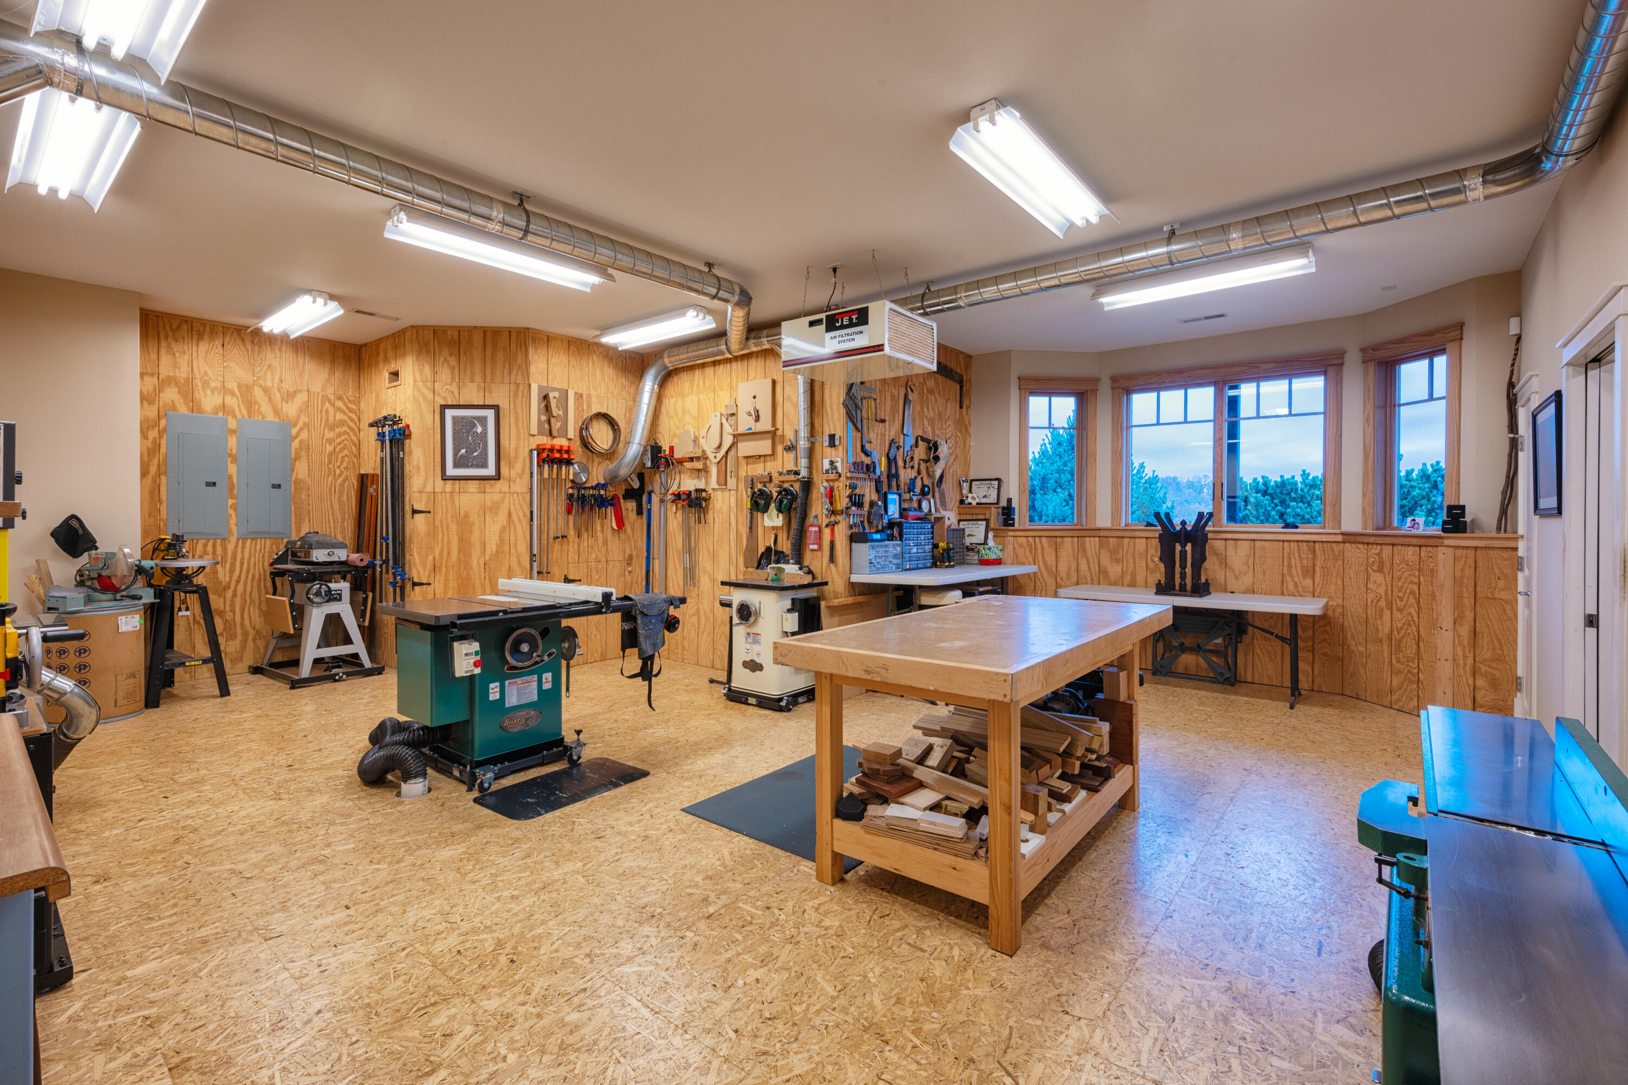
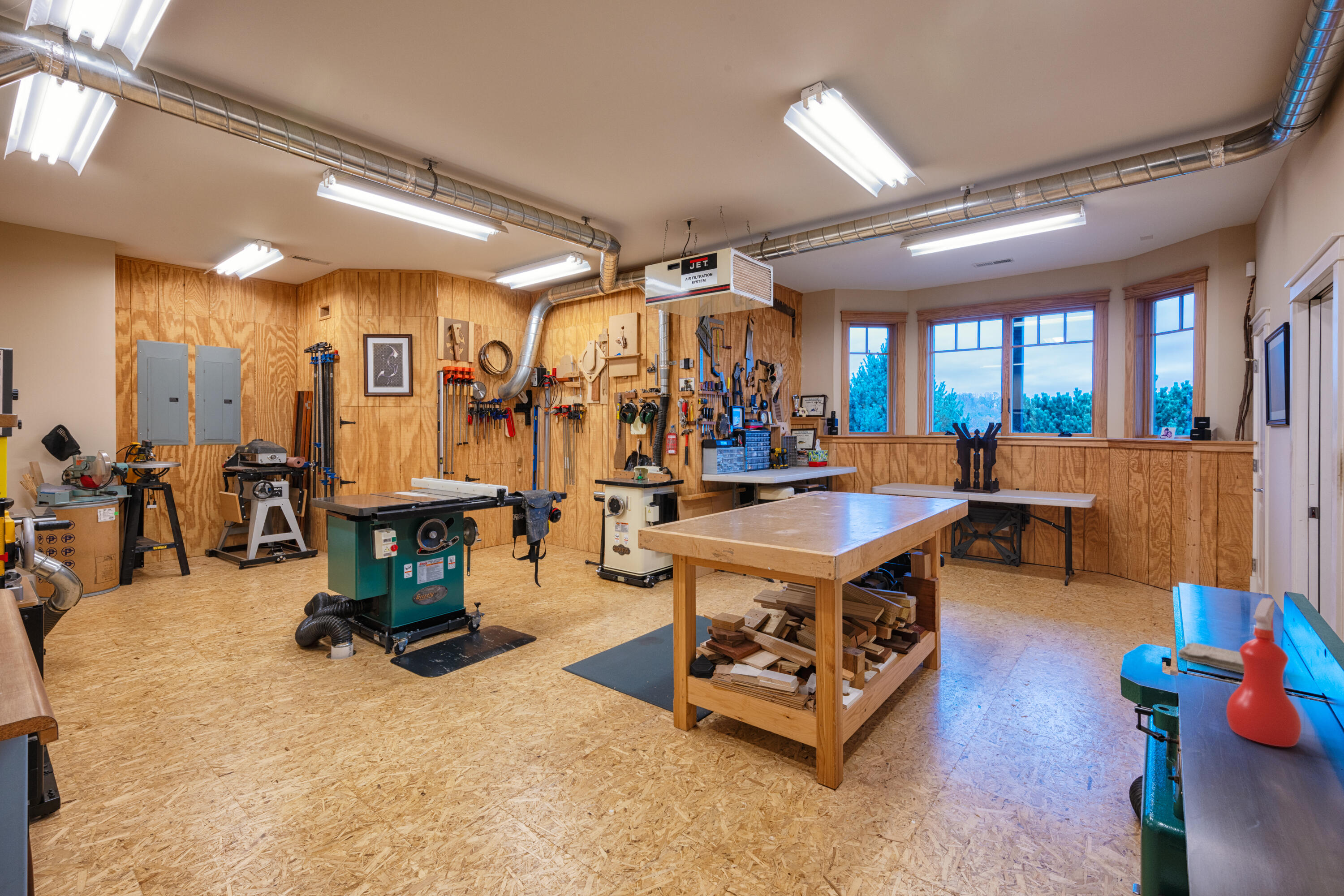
+ spray bottle [1226,597,1302,747]
+ washcloth [1178,642,1244,674]
